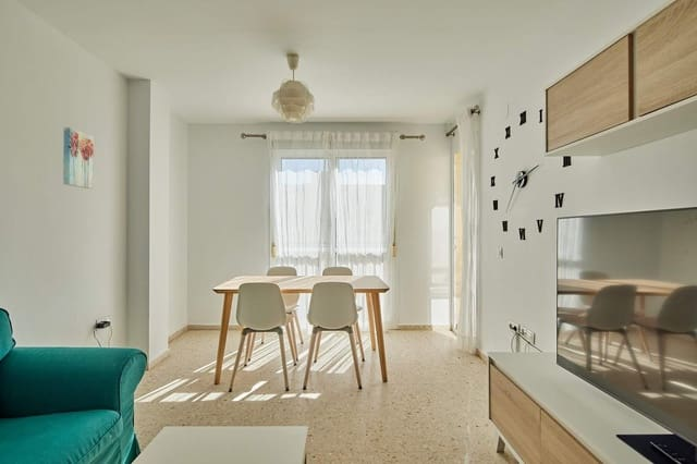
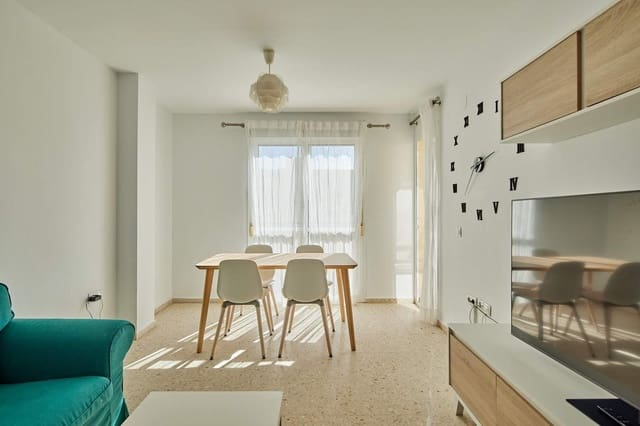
- wall art [62,126,95,190]
